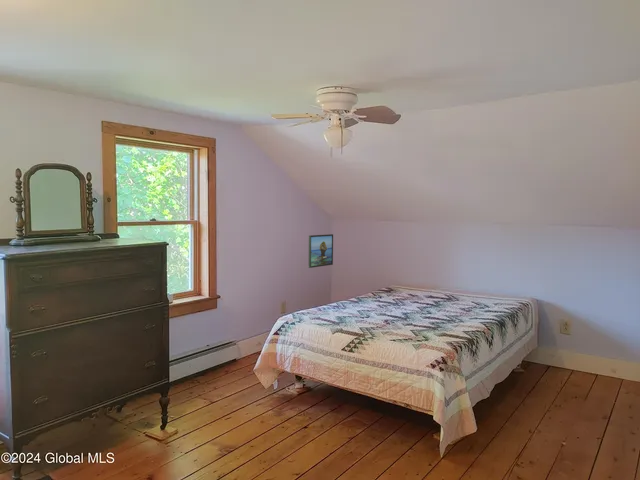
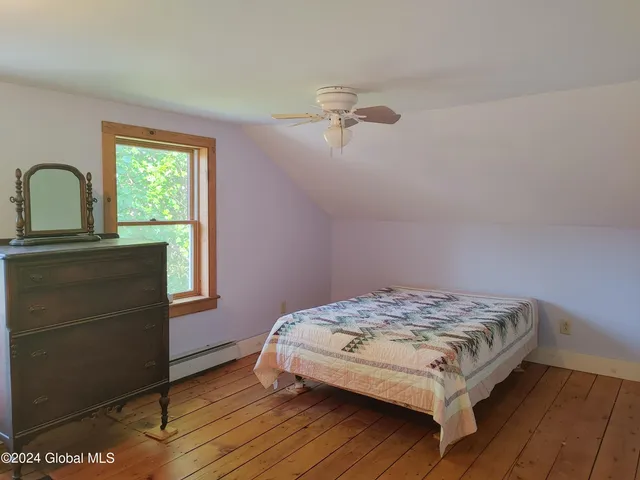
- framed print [308,233,334,269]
